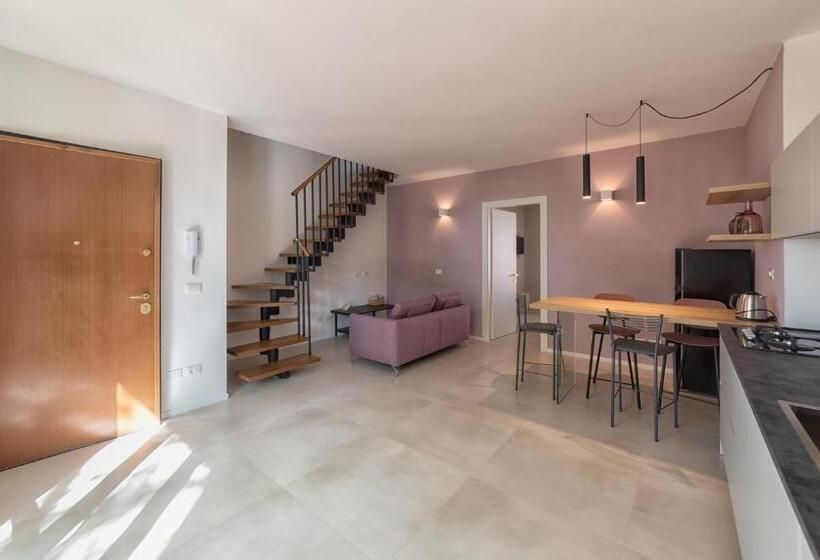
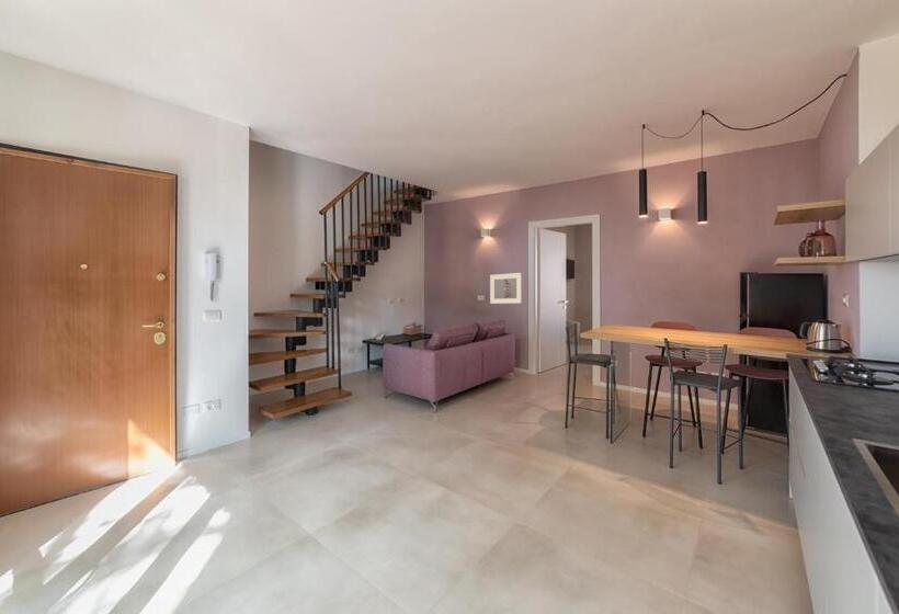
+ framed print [489,272,523,305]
